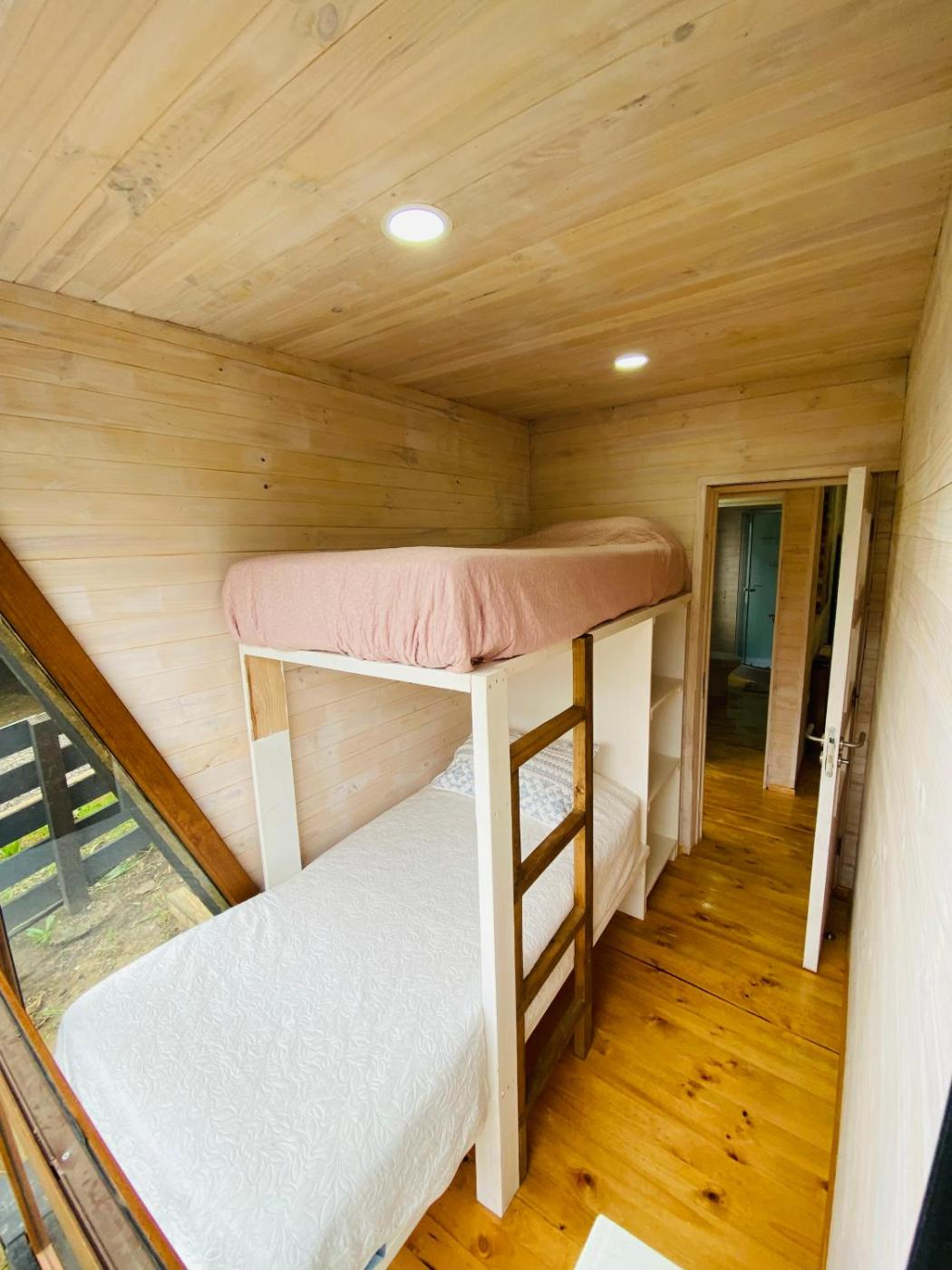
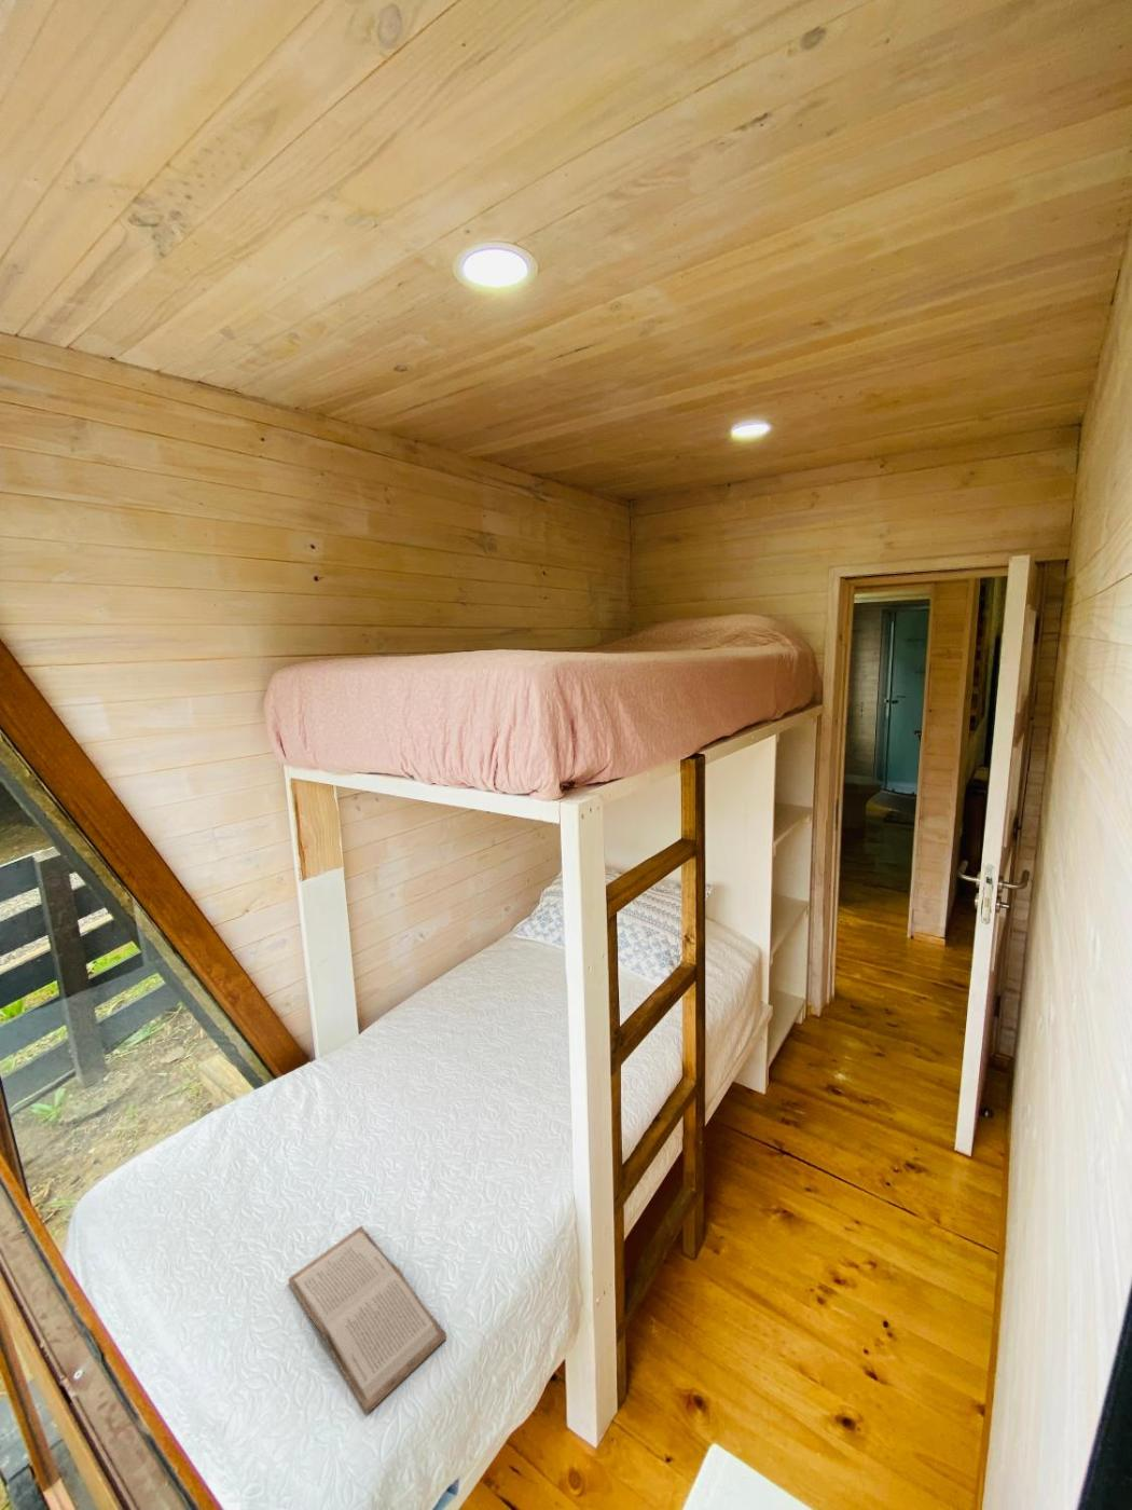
+ book [288,1226,447,1414]
